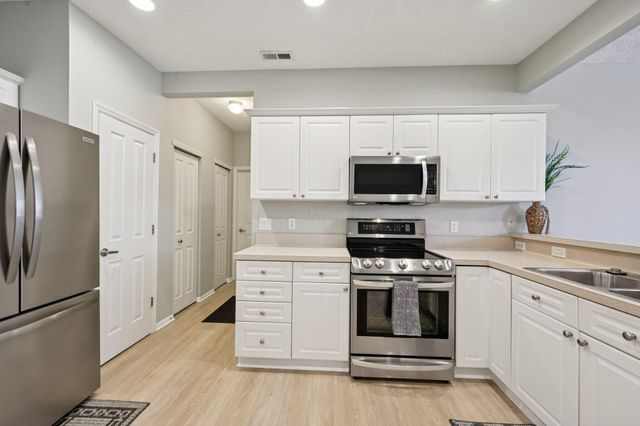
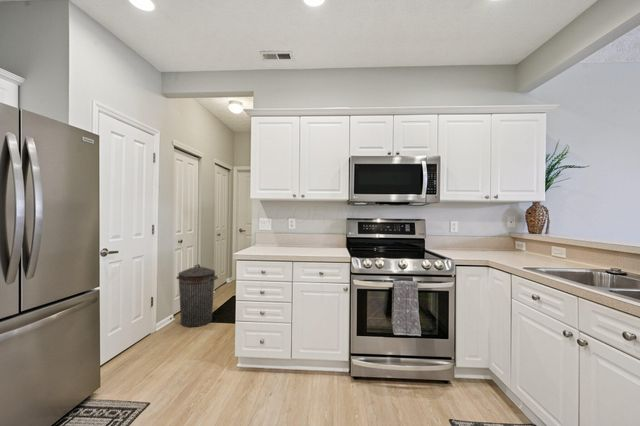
+ trash can [175,263,219,328]
